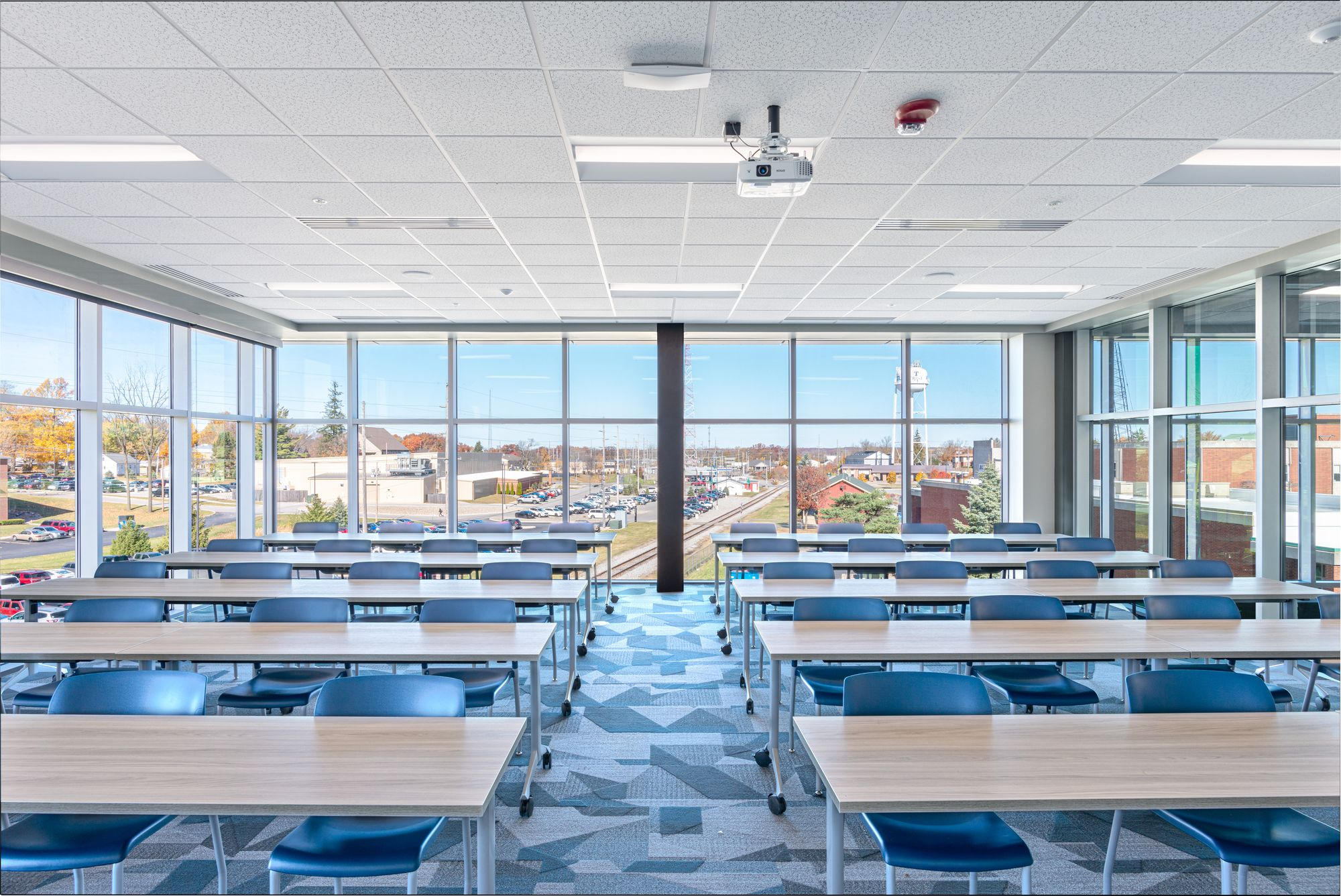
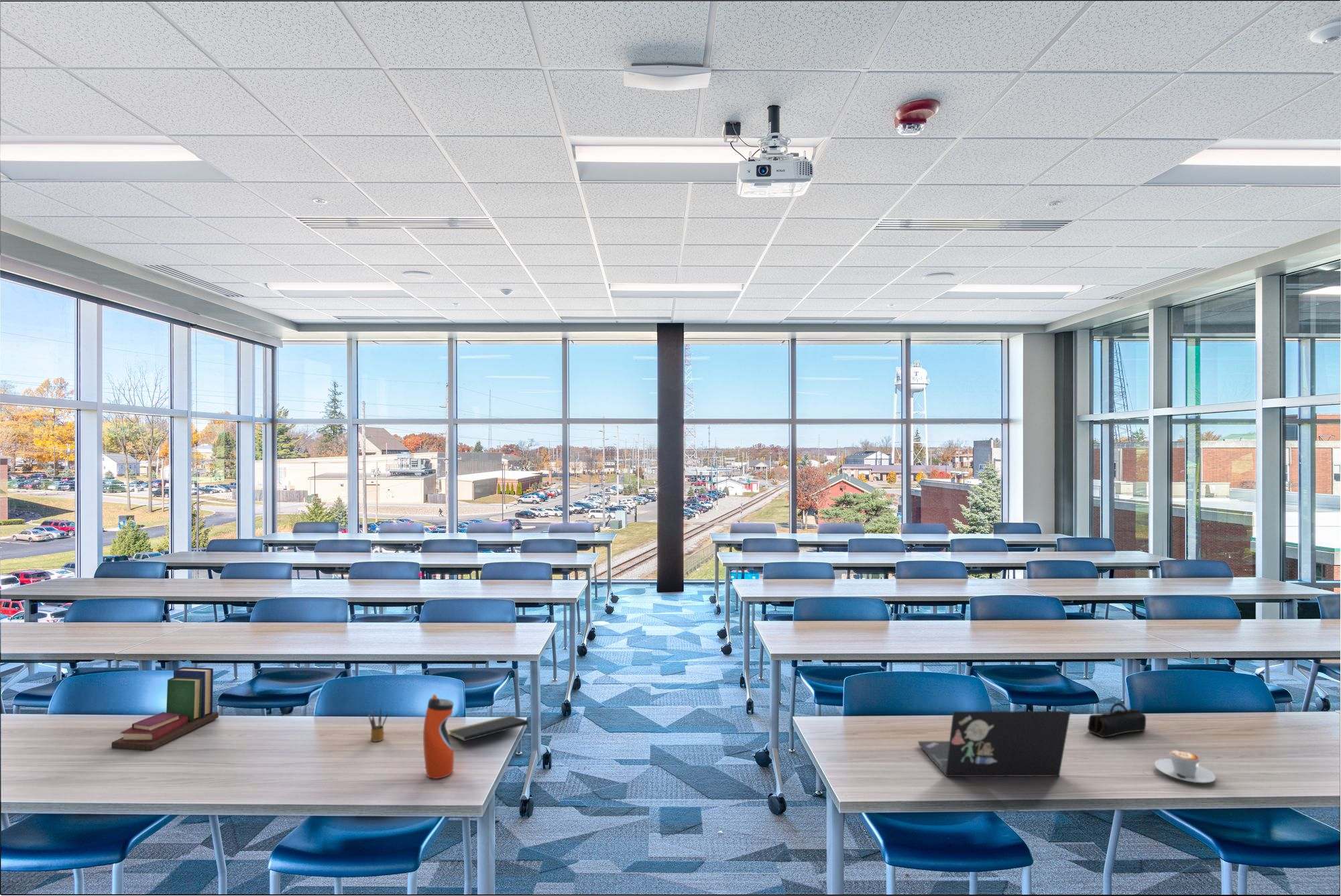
+ water bottle [422,693,455,779]
+ laptop [917,710,1071,777]
+ notepad [448,715,530,742]
+ pencil case [1087,702,1147,738]
+ coffee cup [1154,749,1216,783]
+ pencil box [367,707,389,743]
+ book [111,667,219,751]
